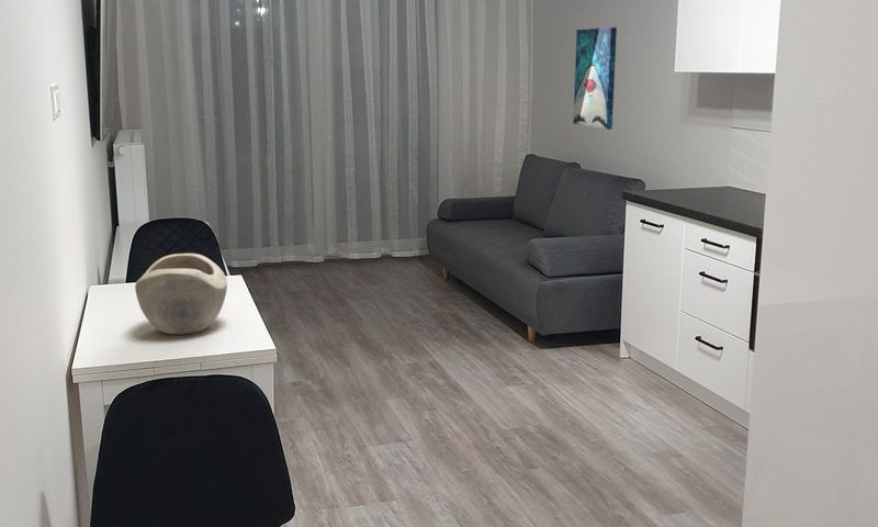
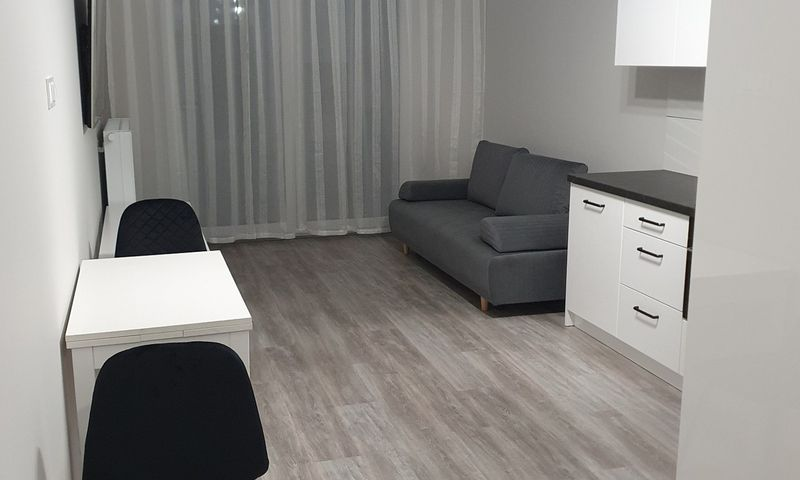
- wall art [572,26,618,131]
- decorative bowl [134,253,228,336]
